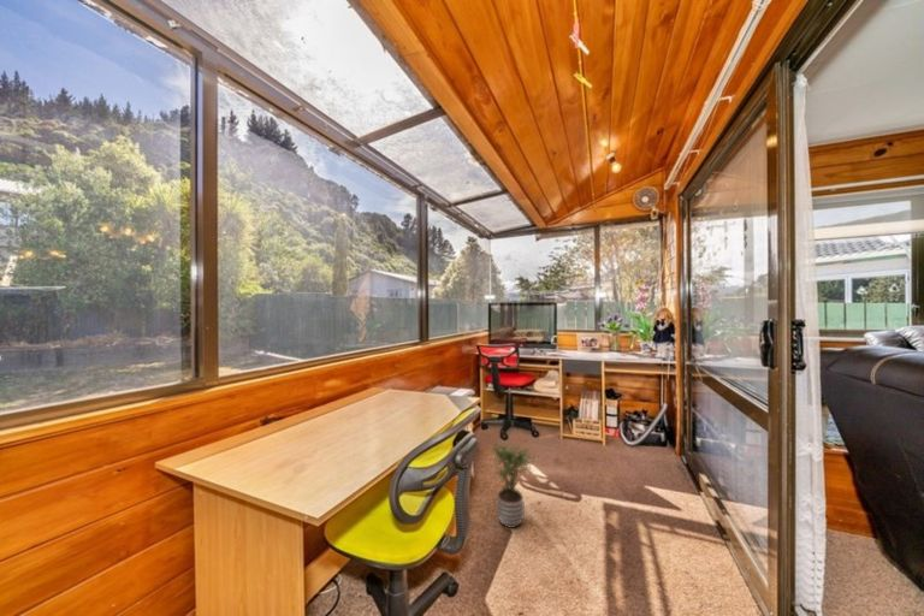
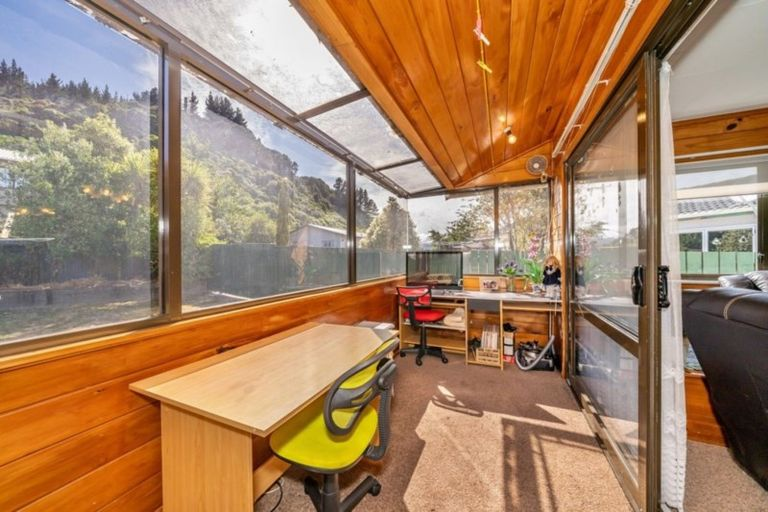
- potted plant [487,442,538,529]
